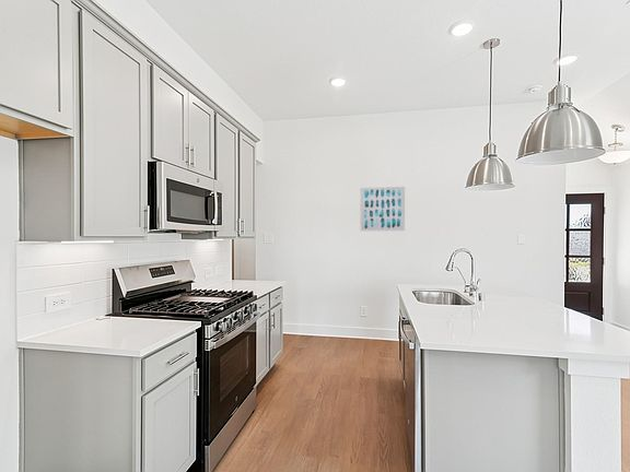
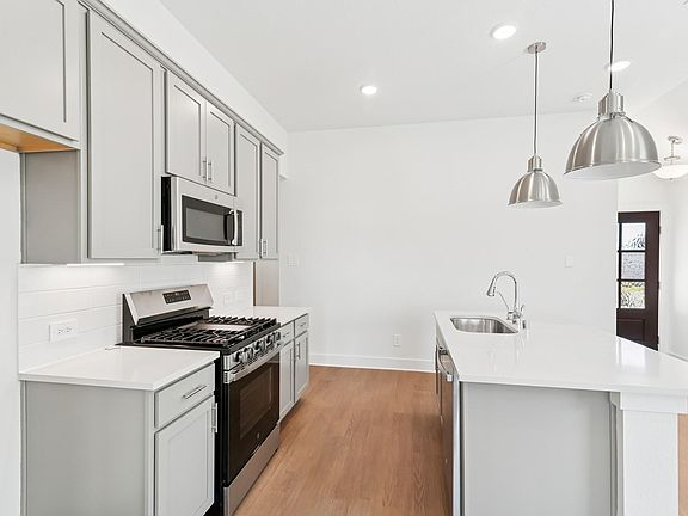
- wall art [359,186,406,232]
